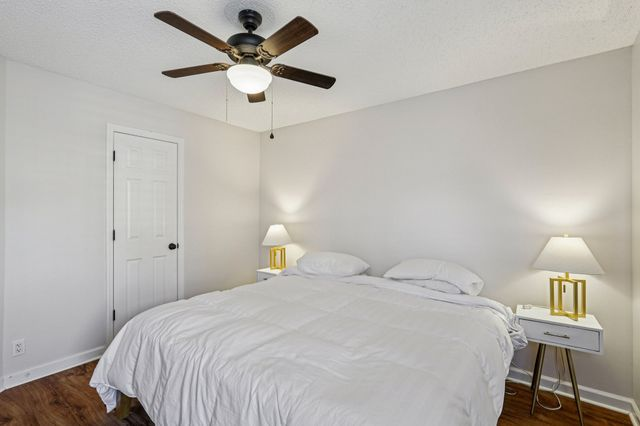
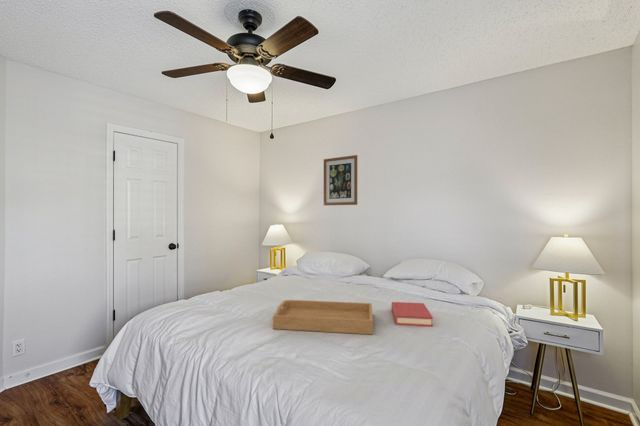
+ serving tray [272,299,374,335]
+ hardback book [391,301,434,328]
+ wall art [323,154,358,206]
